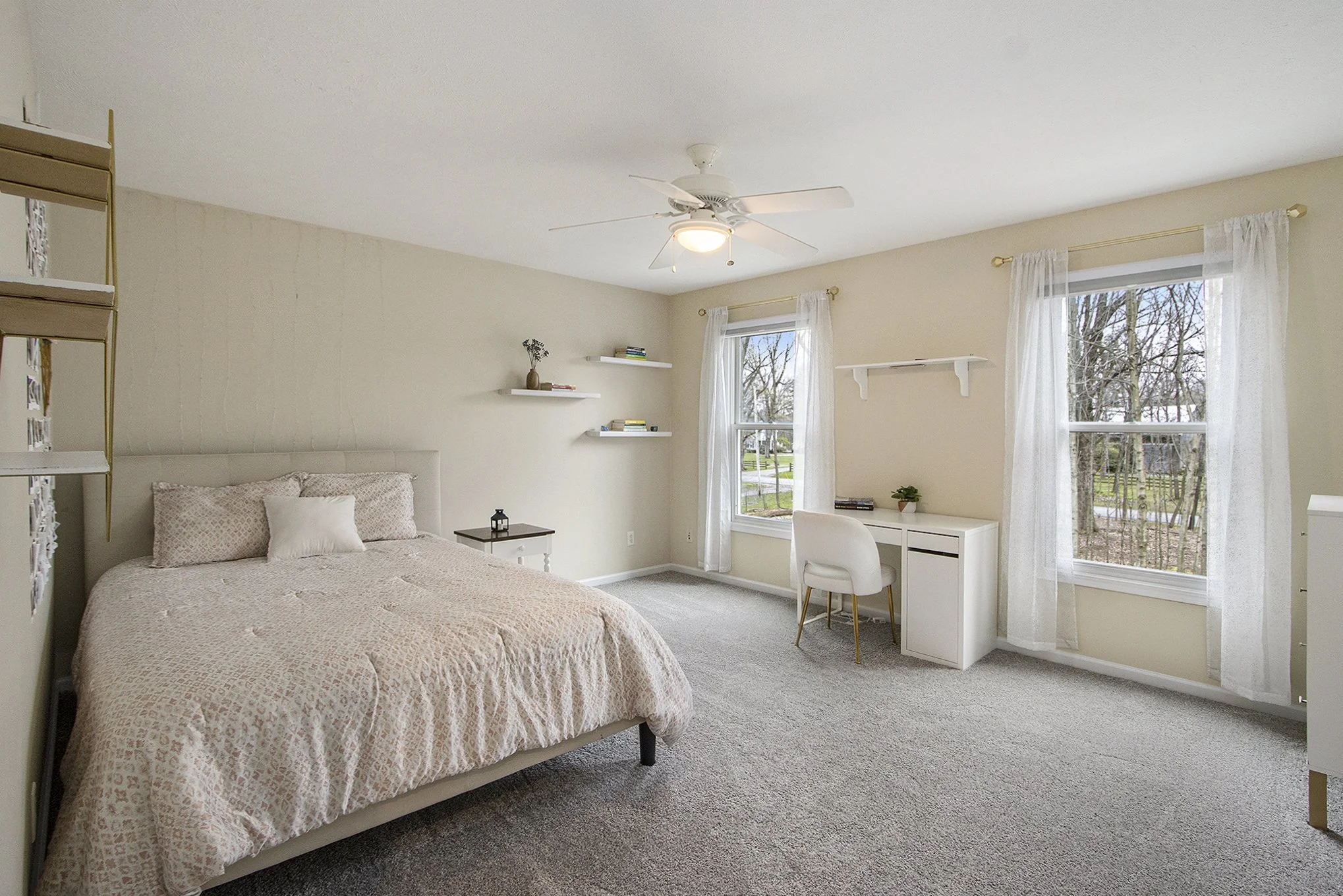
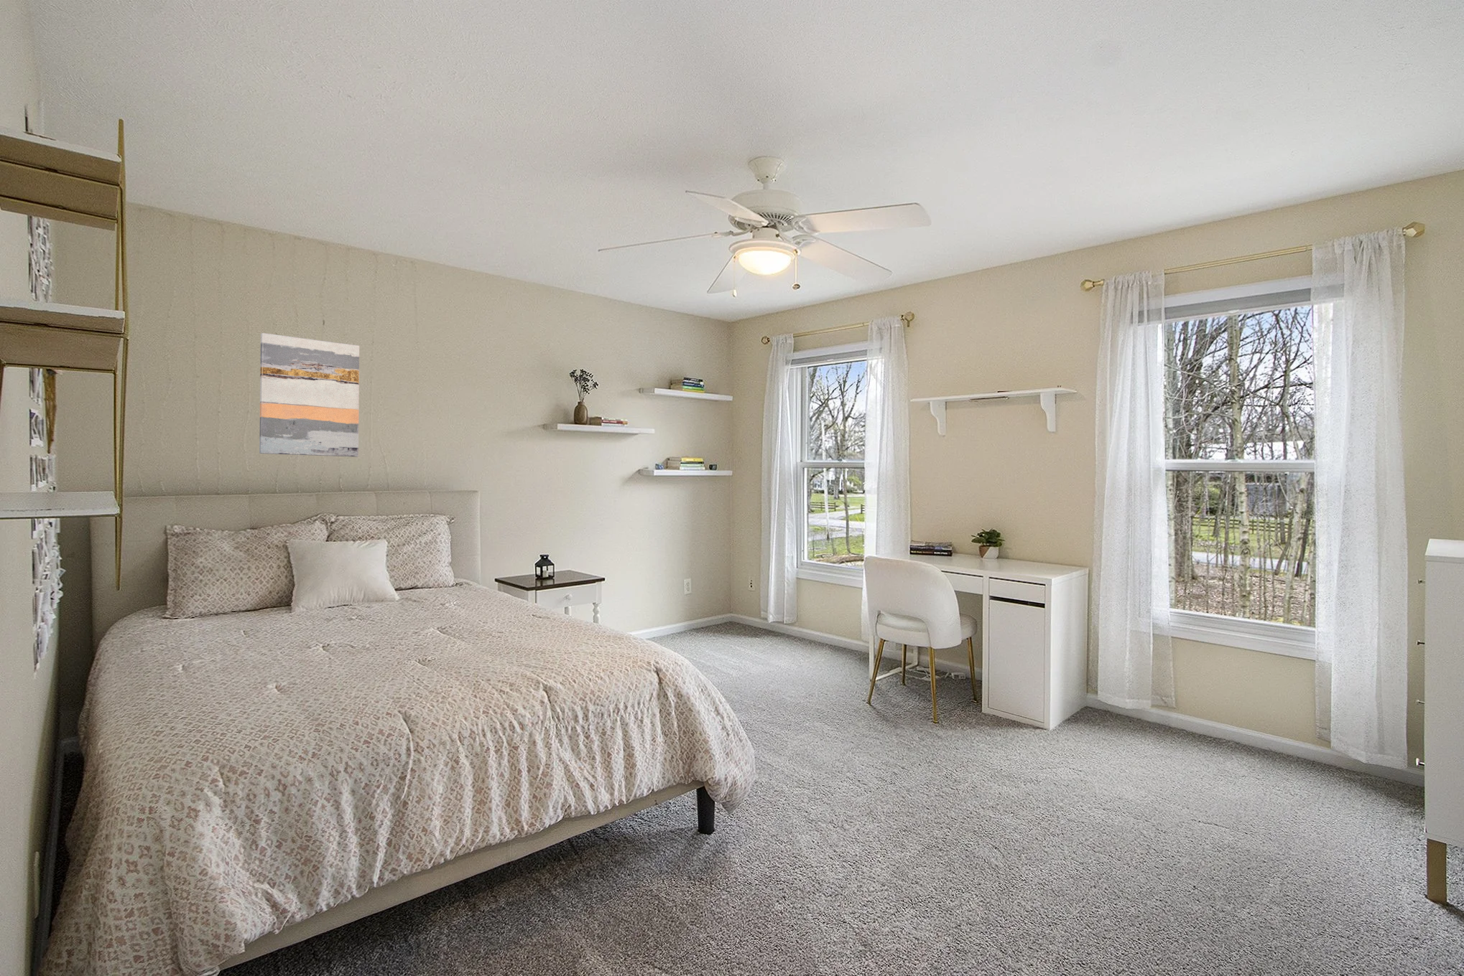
+ wall art [258,332,360,457]
